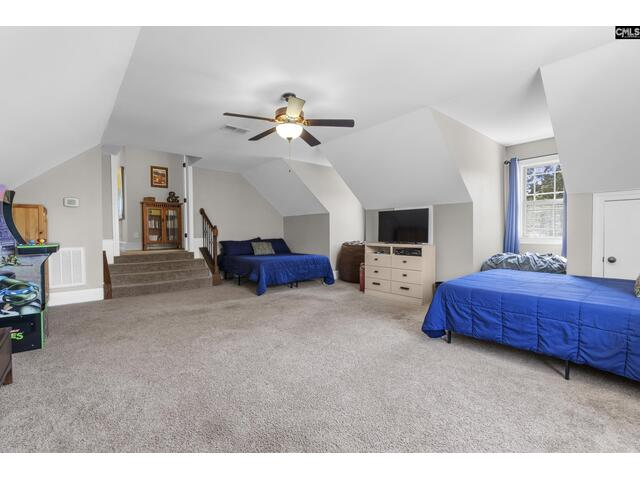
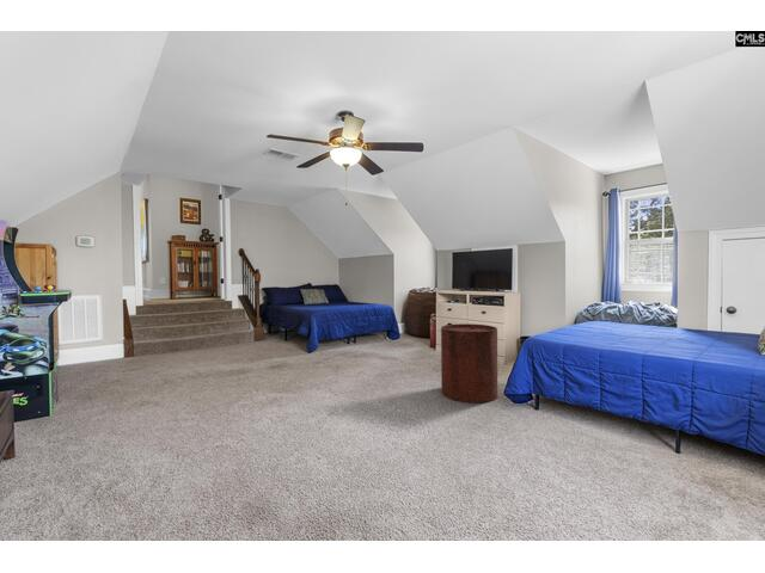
+ trash can [440,322,498,403]
